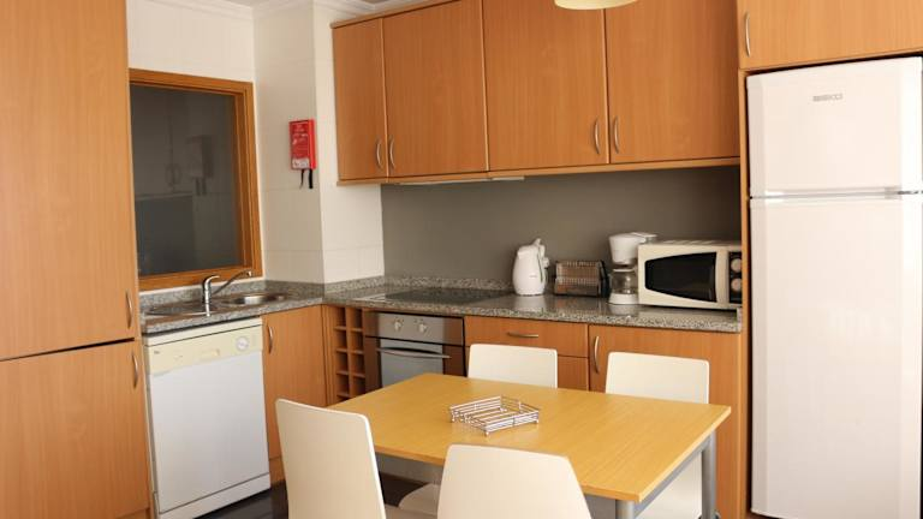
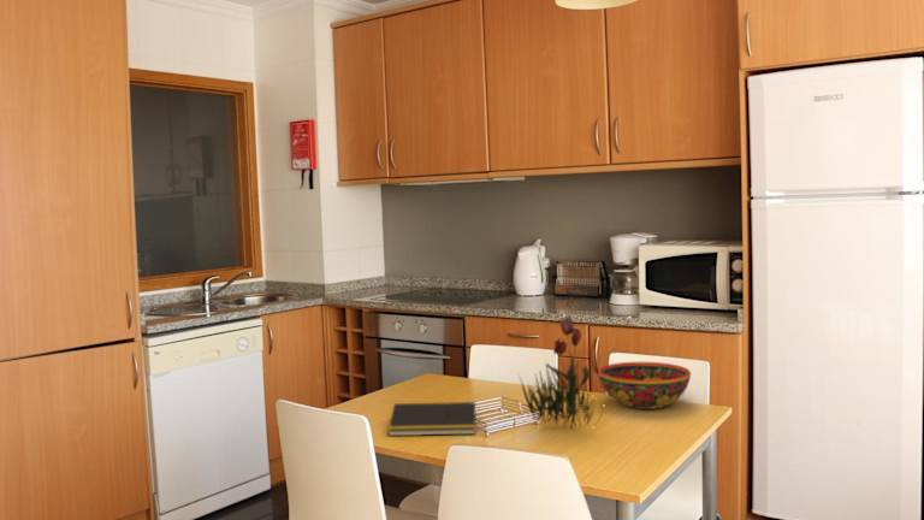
+ flower [517,315,605,431]
+ bowl [597,361,692,410]
+ notepad [387,401,478,437]
